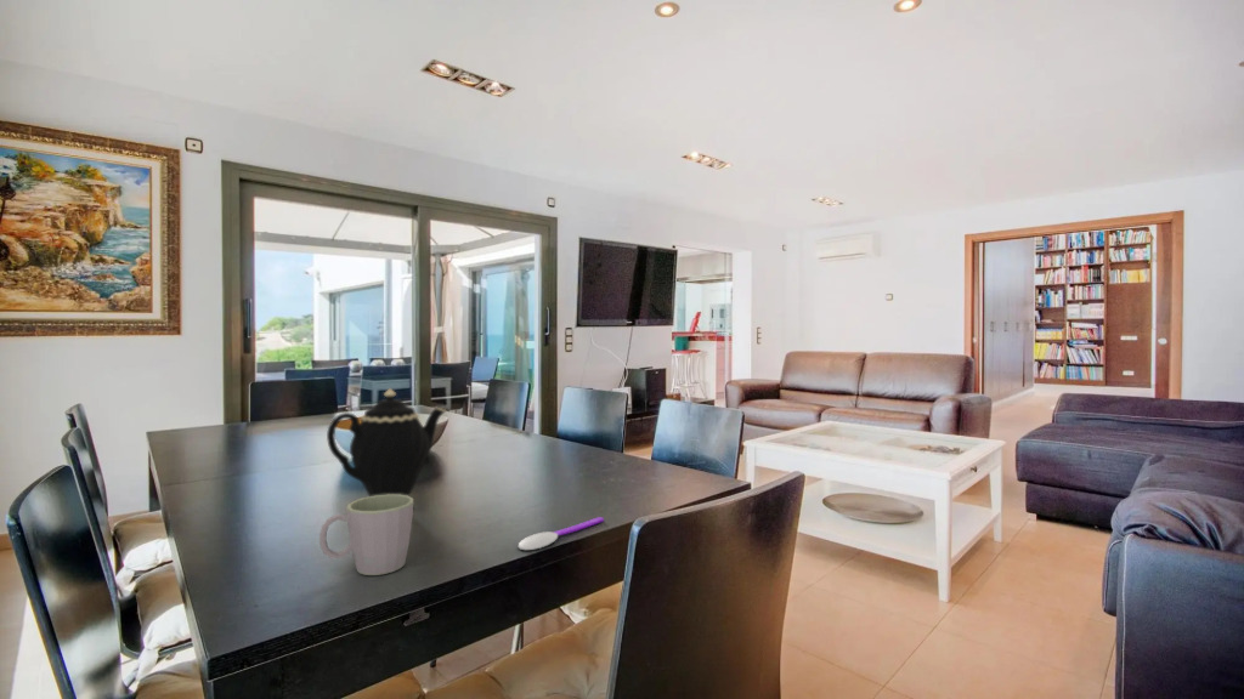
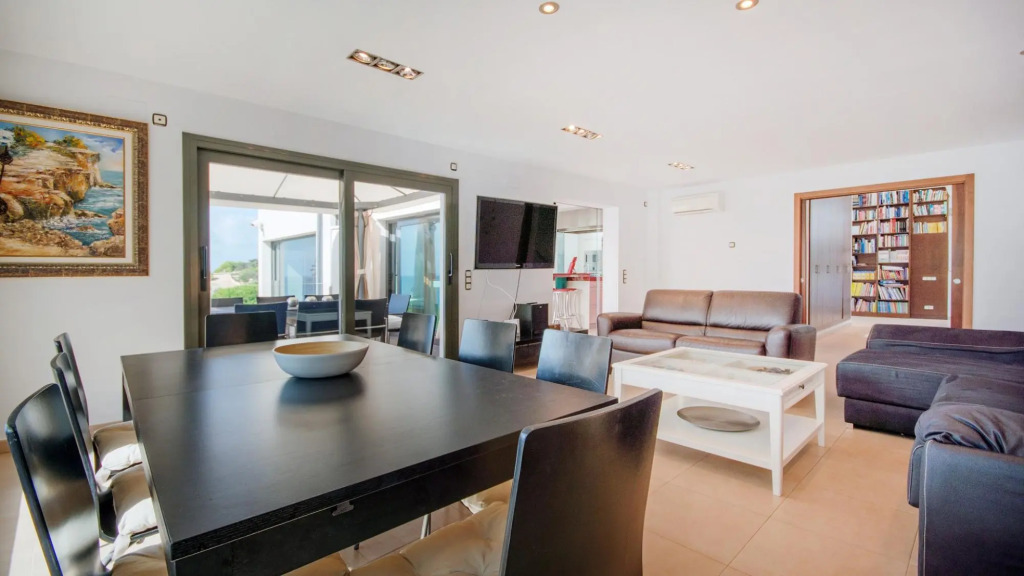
- spoon [516,516,605,551]
- teapot [326,387,448,496]
- mug [318,494,414,576]
